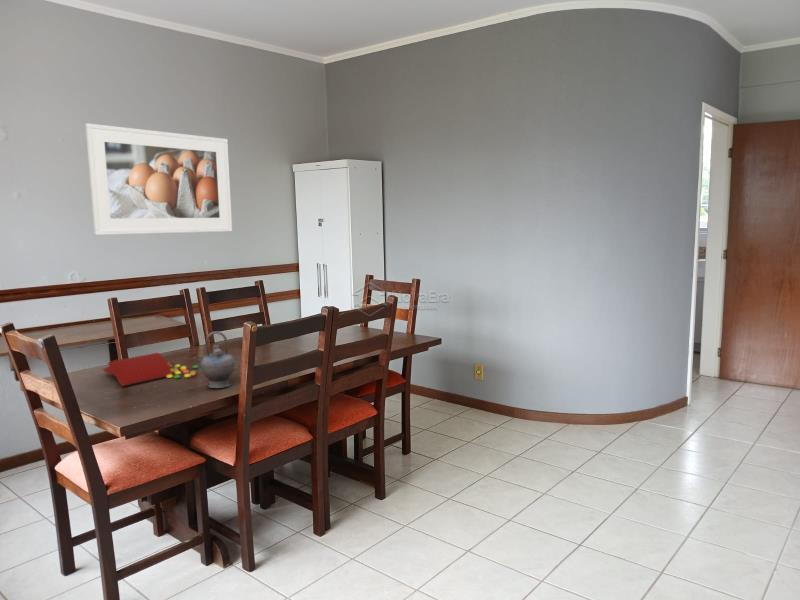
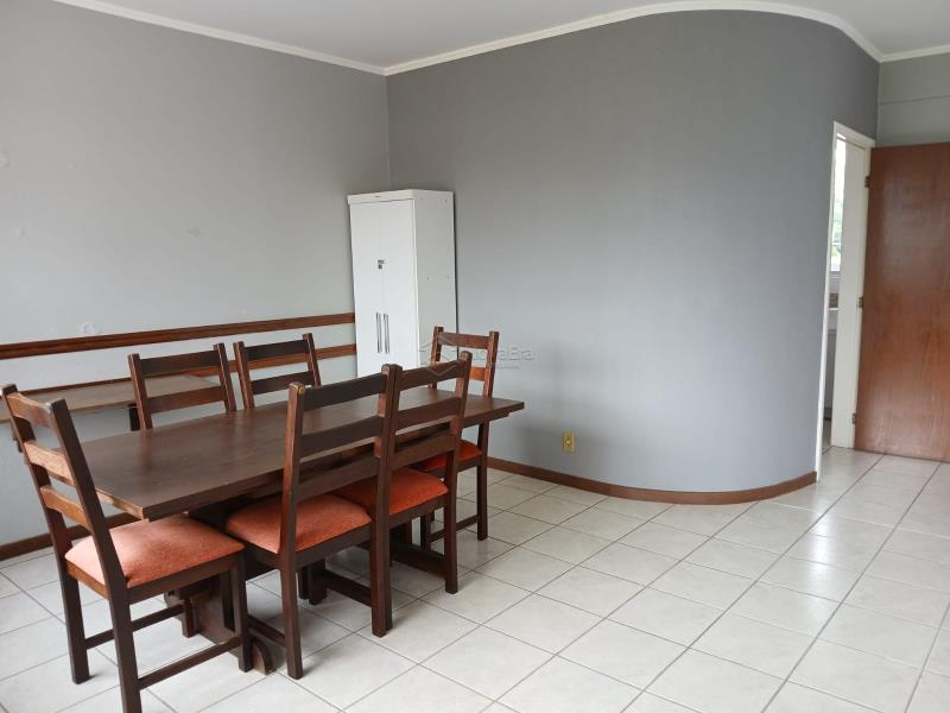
- teapot [192,330,236,389]
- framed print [84,122,233,236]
- candy bag [101,351,199,387]
